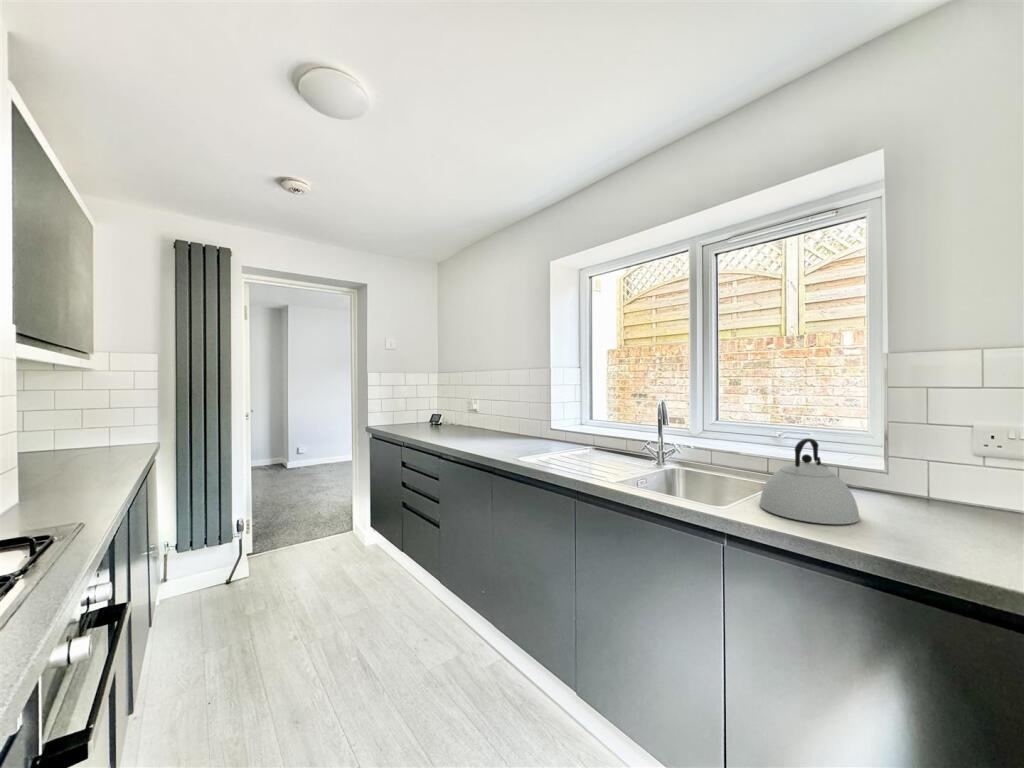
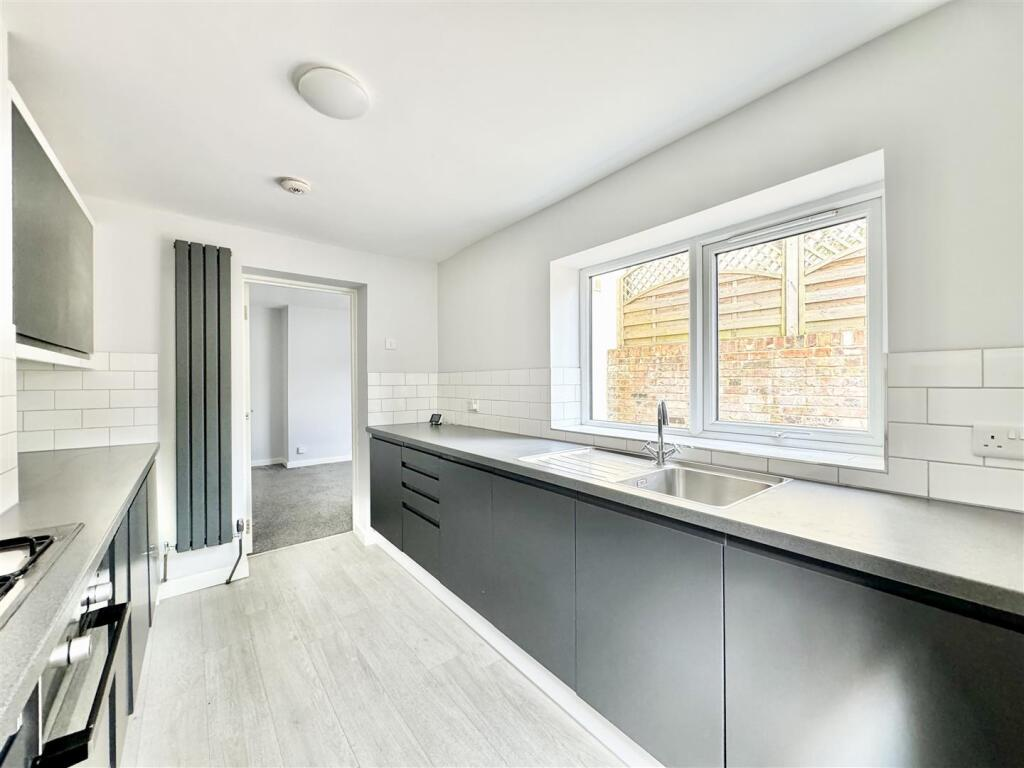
- kettle [758,437,861,525]
